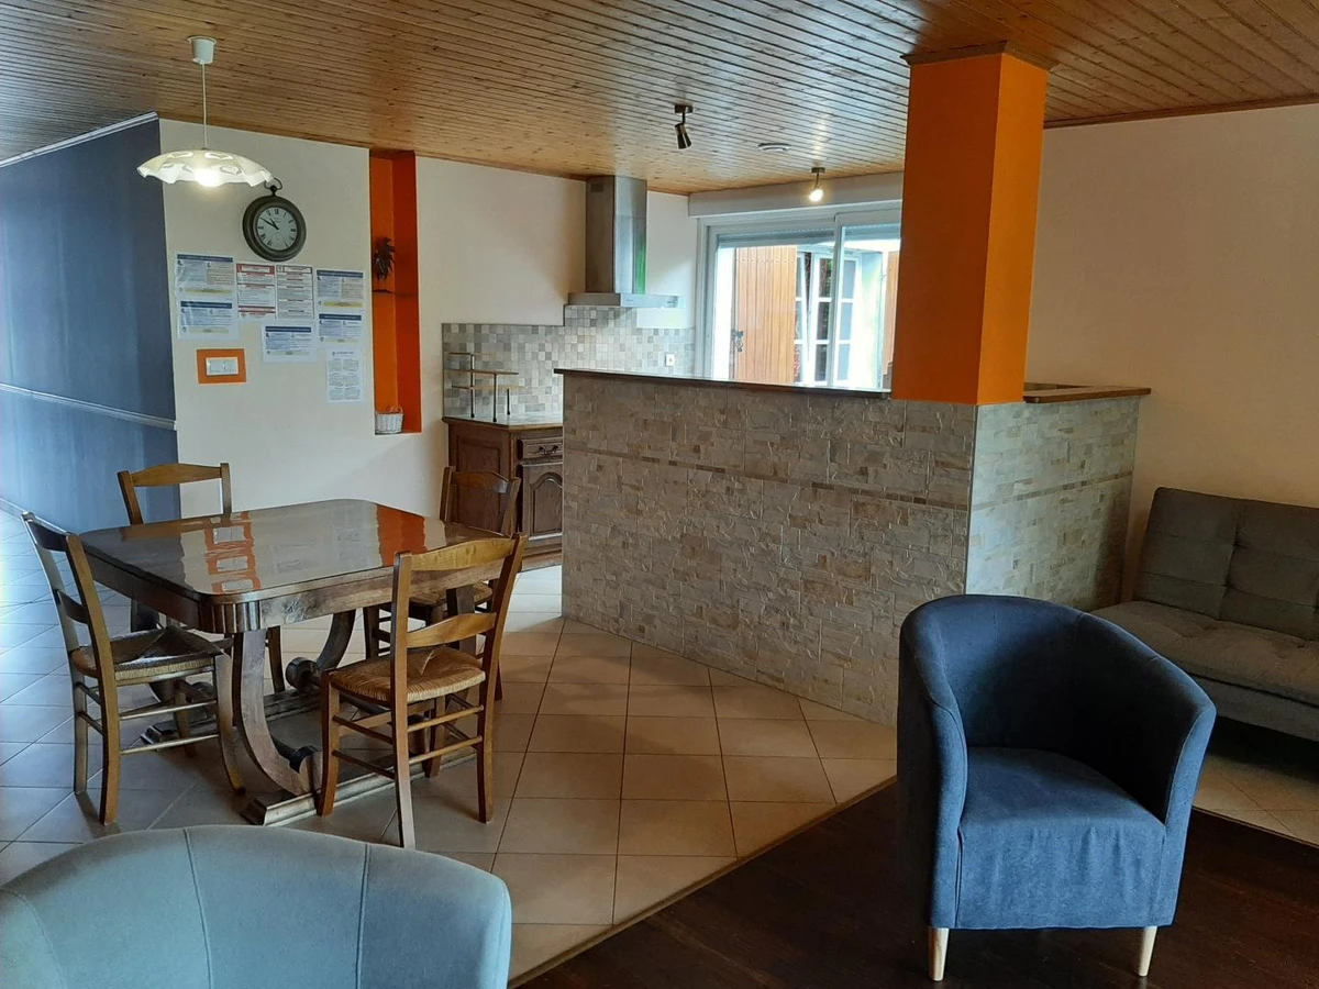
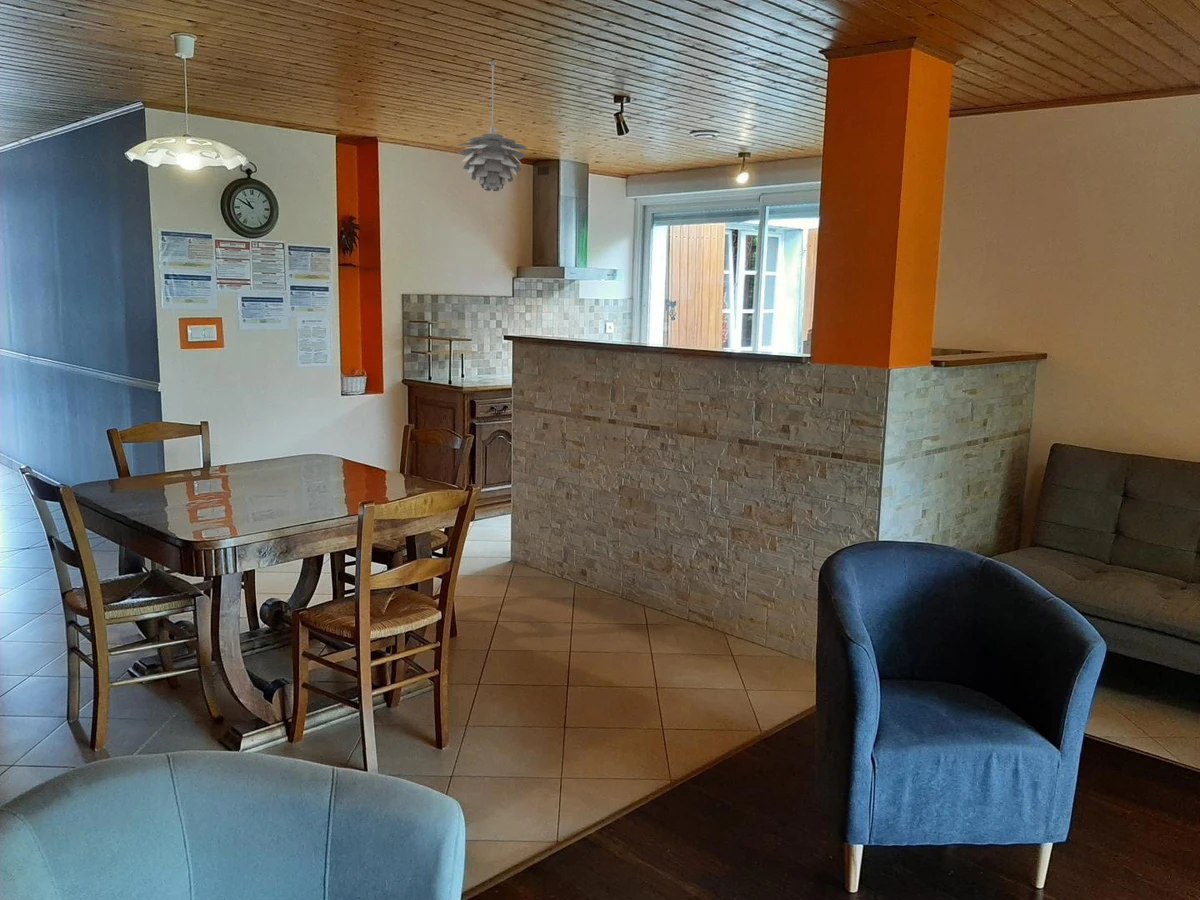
+ pendant light [457,61,529,192]
